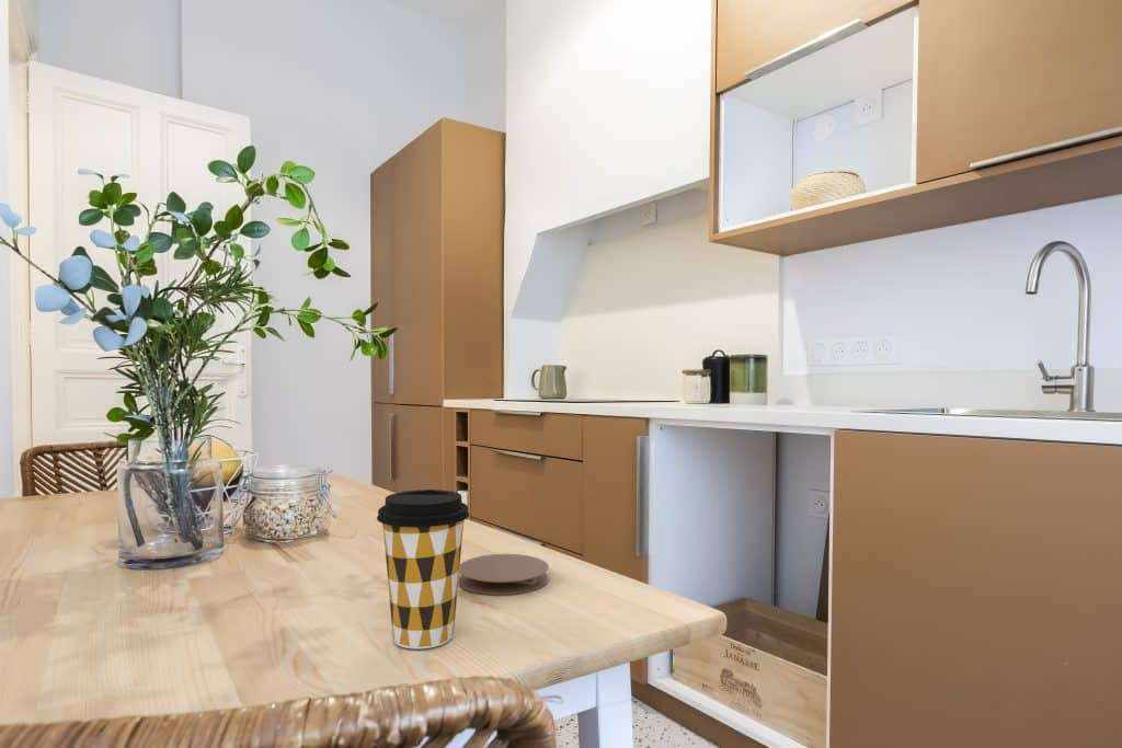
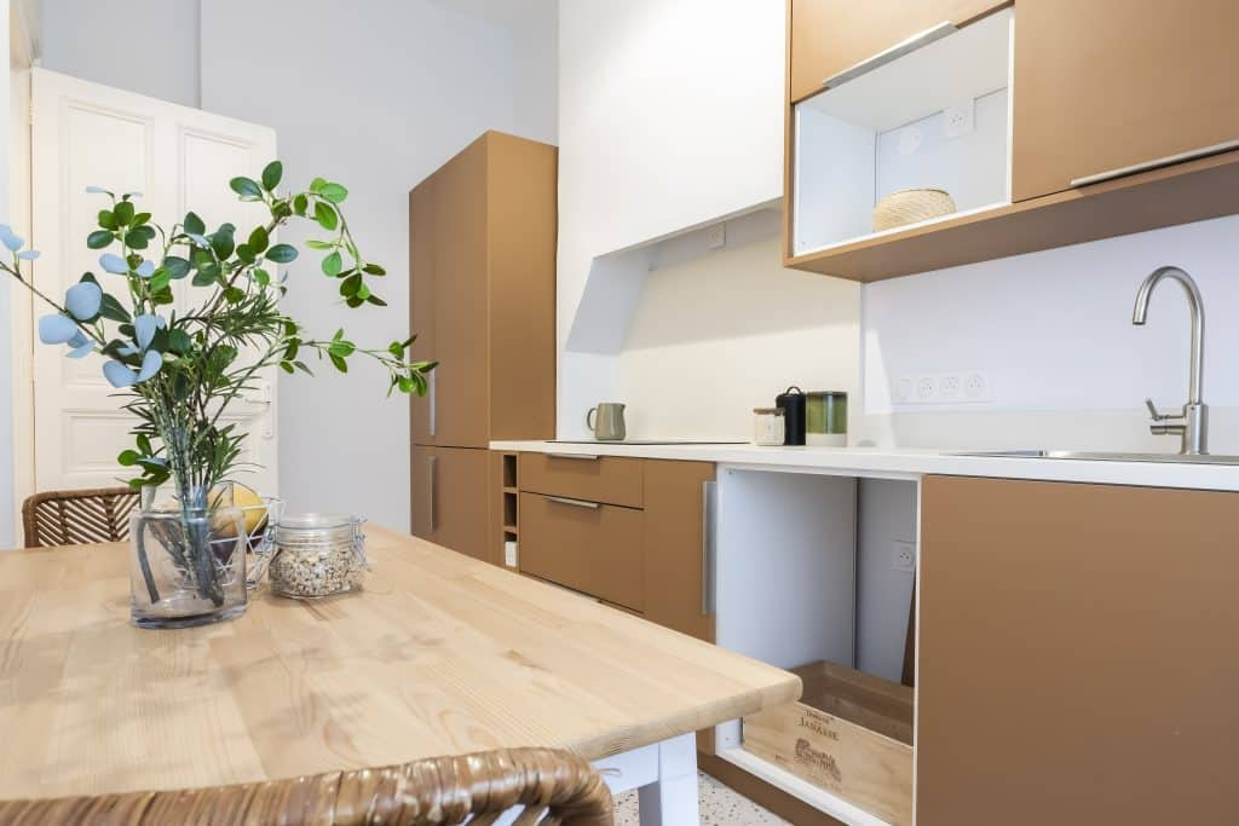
- coaster [458,553,550,596]
- coffee cup [376,488,471,649]
